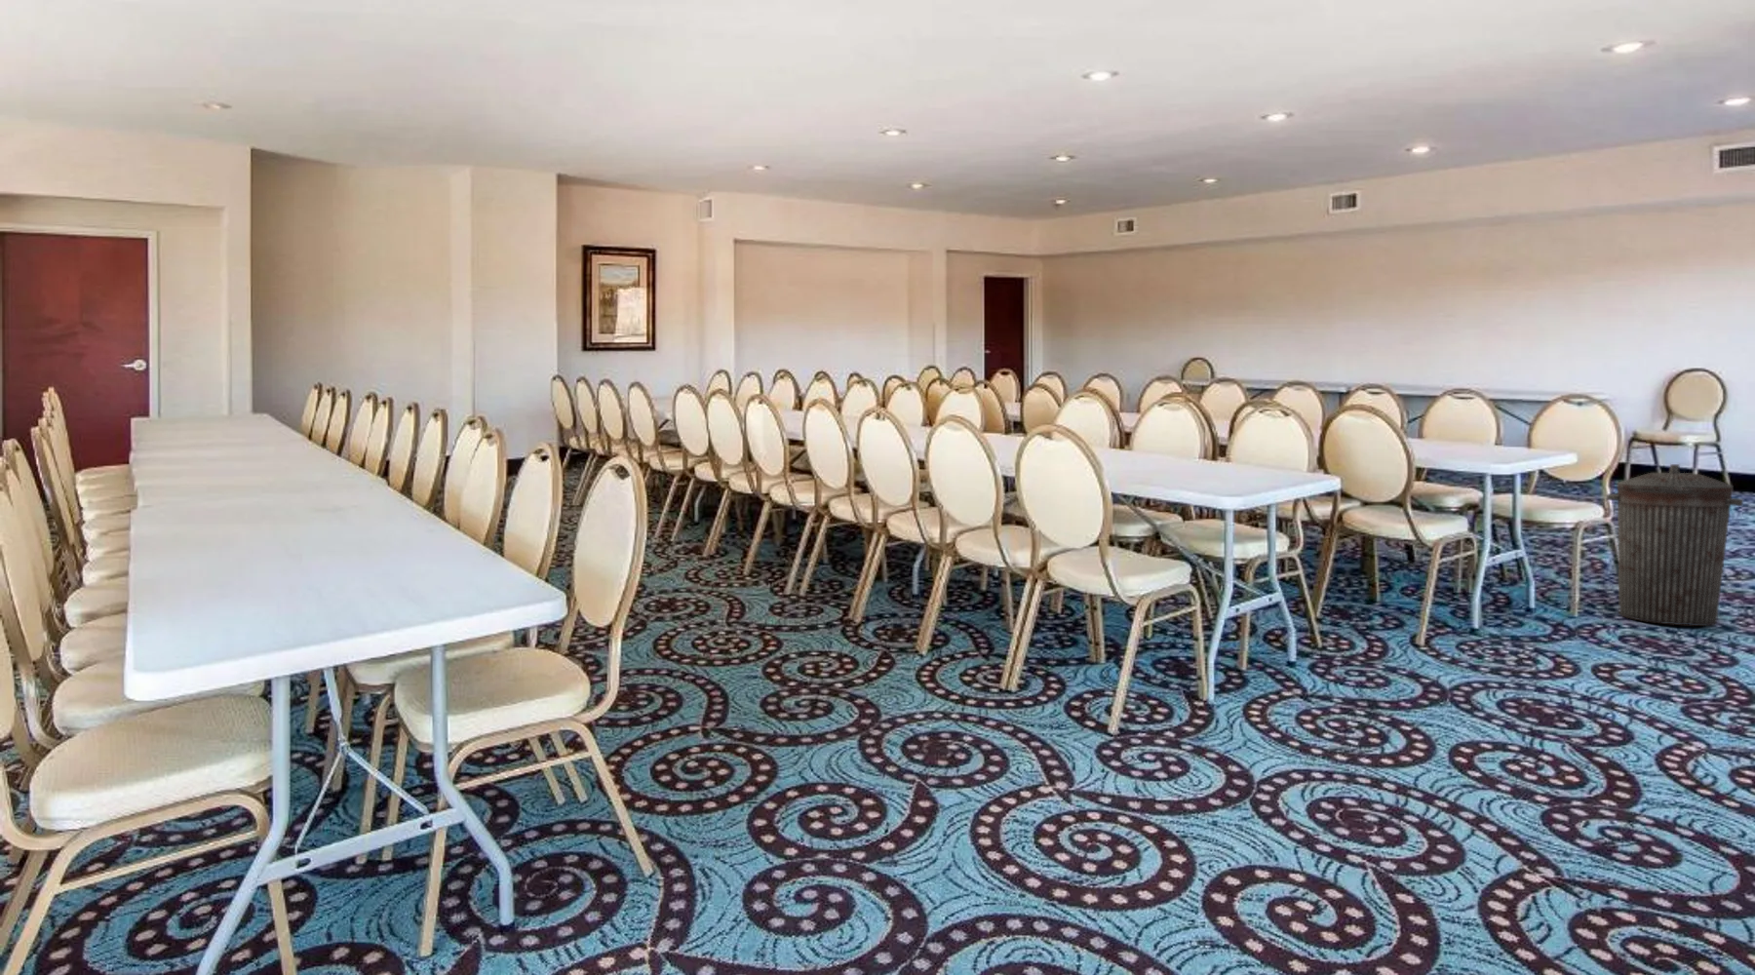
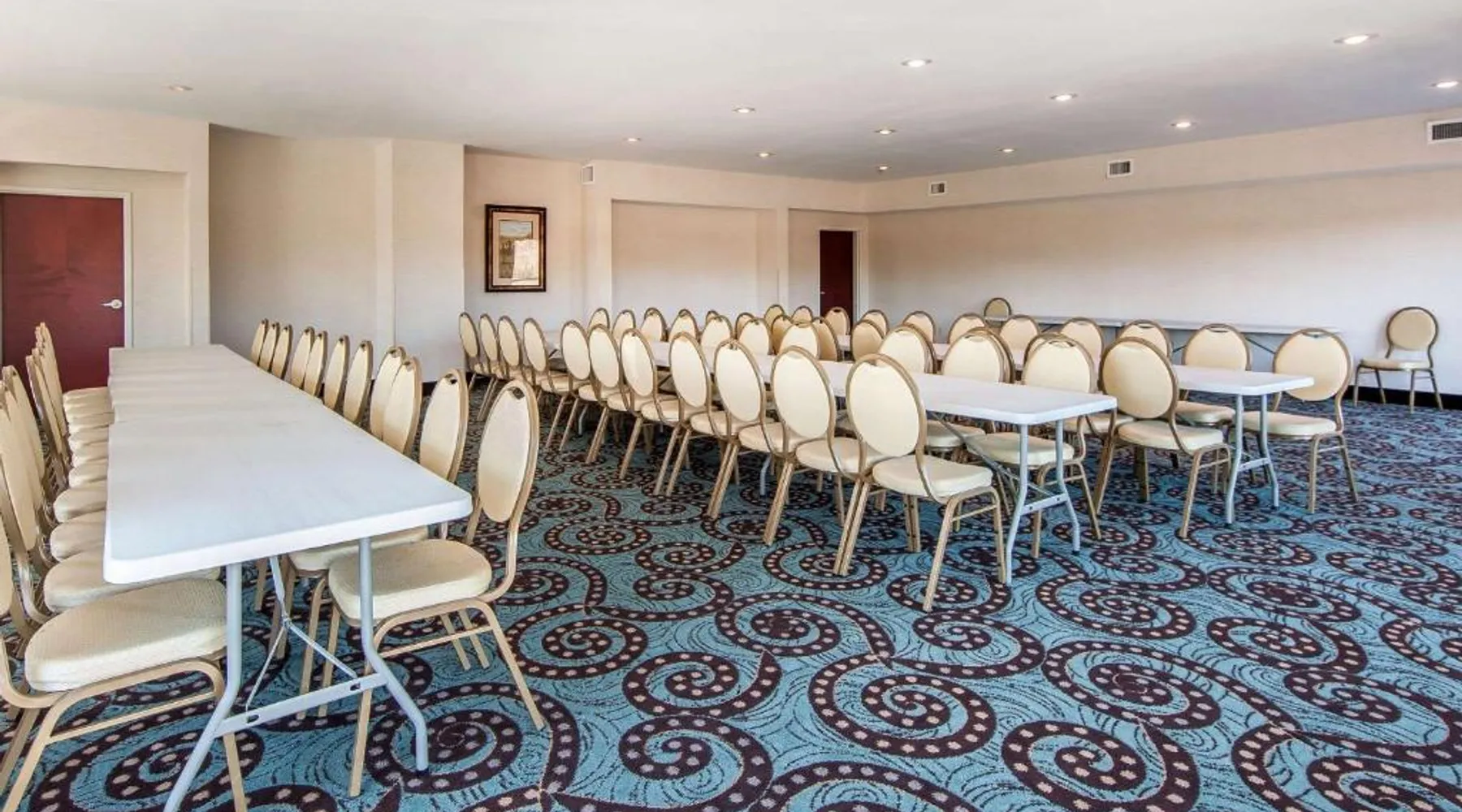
- trash can [1606,463,1744,627]
